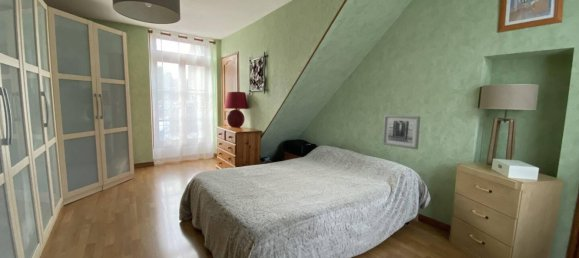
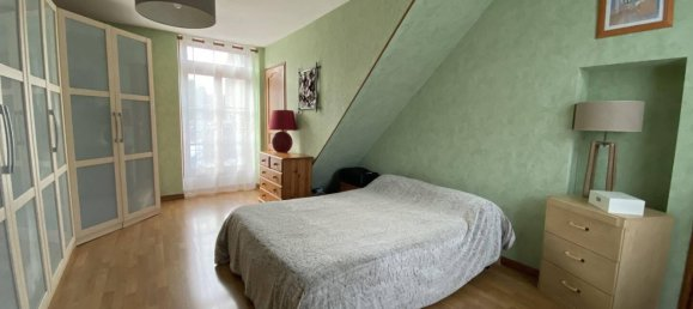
- wall art [382,114,421,150]
